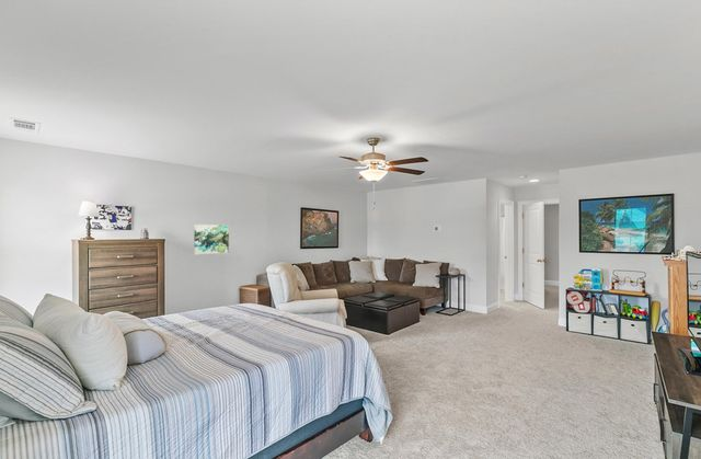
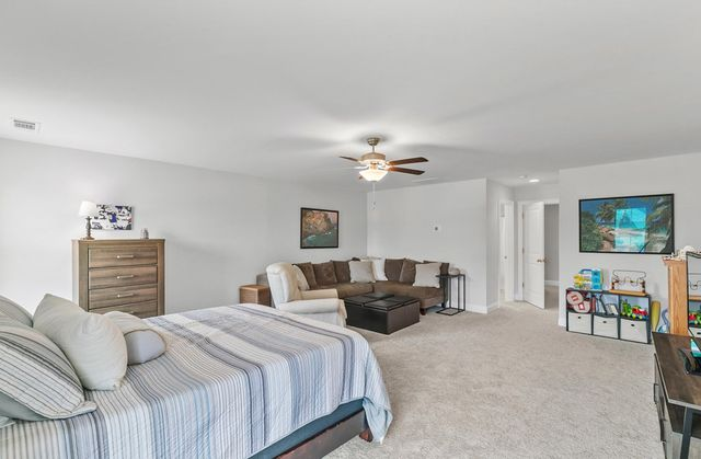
- wall art [193,223,230,255]
